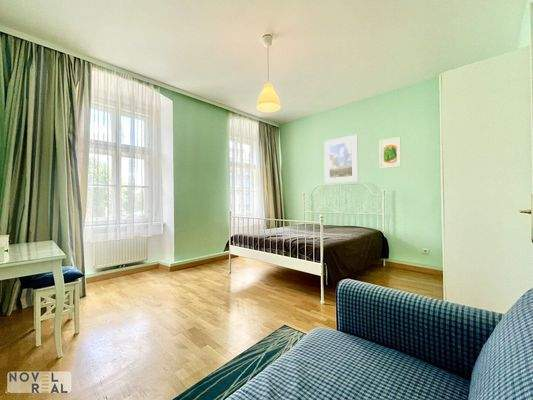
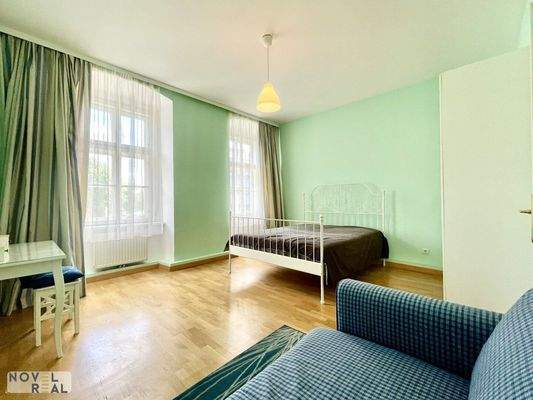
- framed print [378,136,402,170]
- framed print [323,134,359,185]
